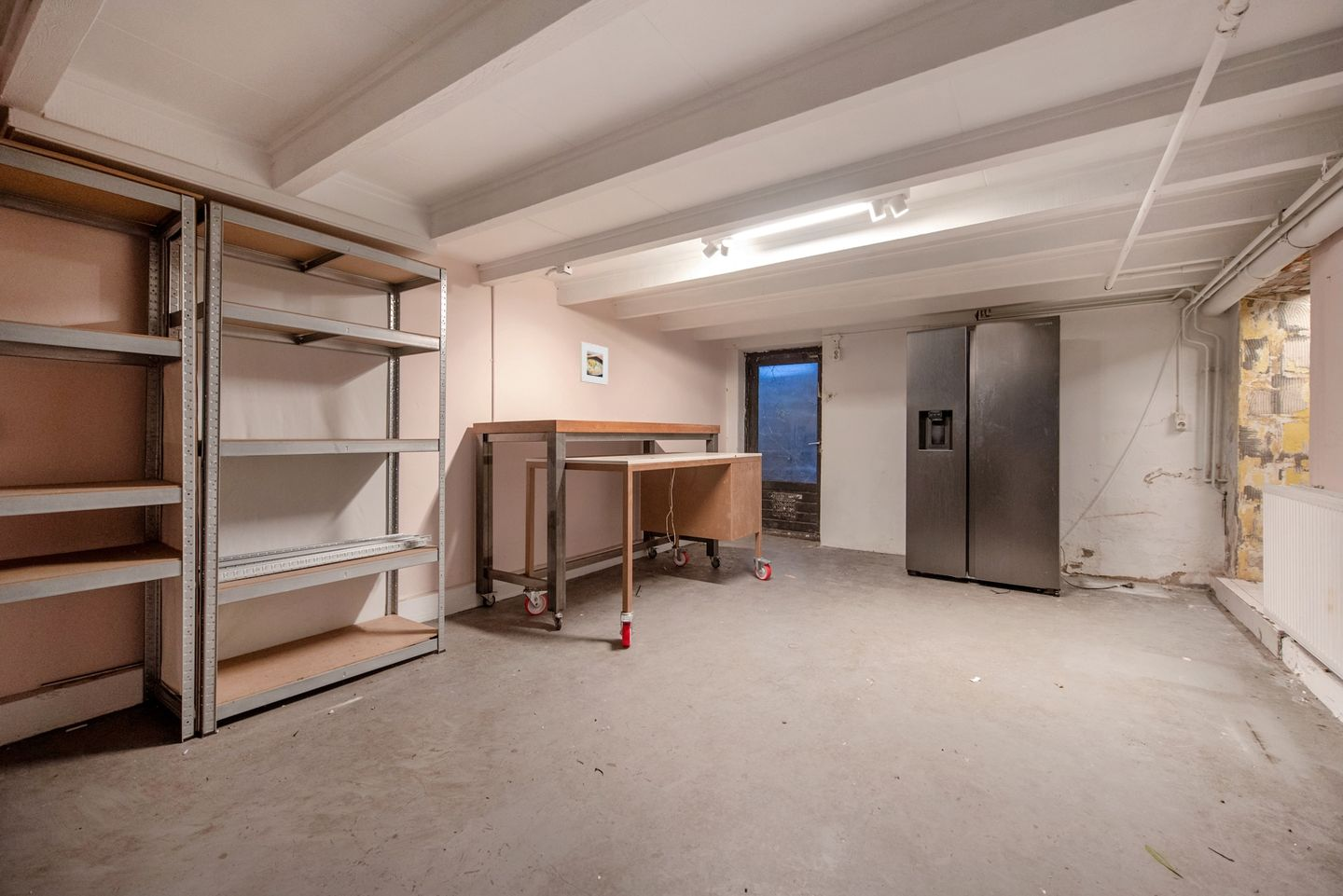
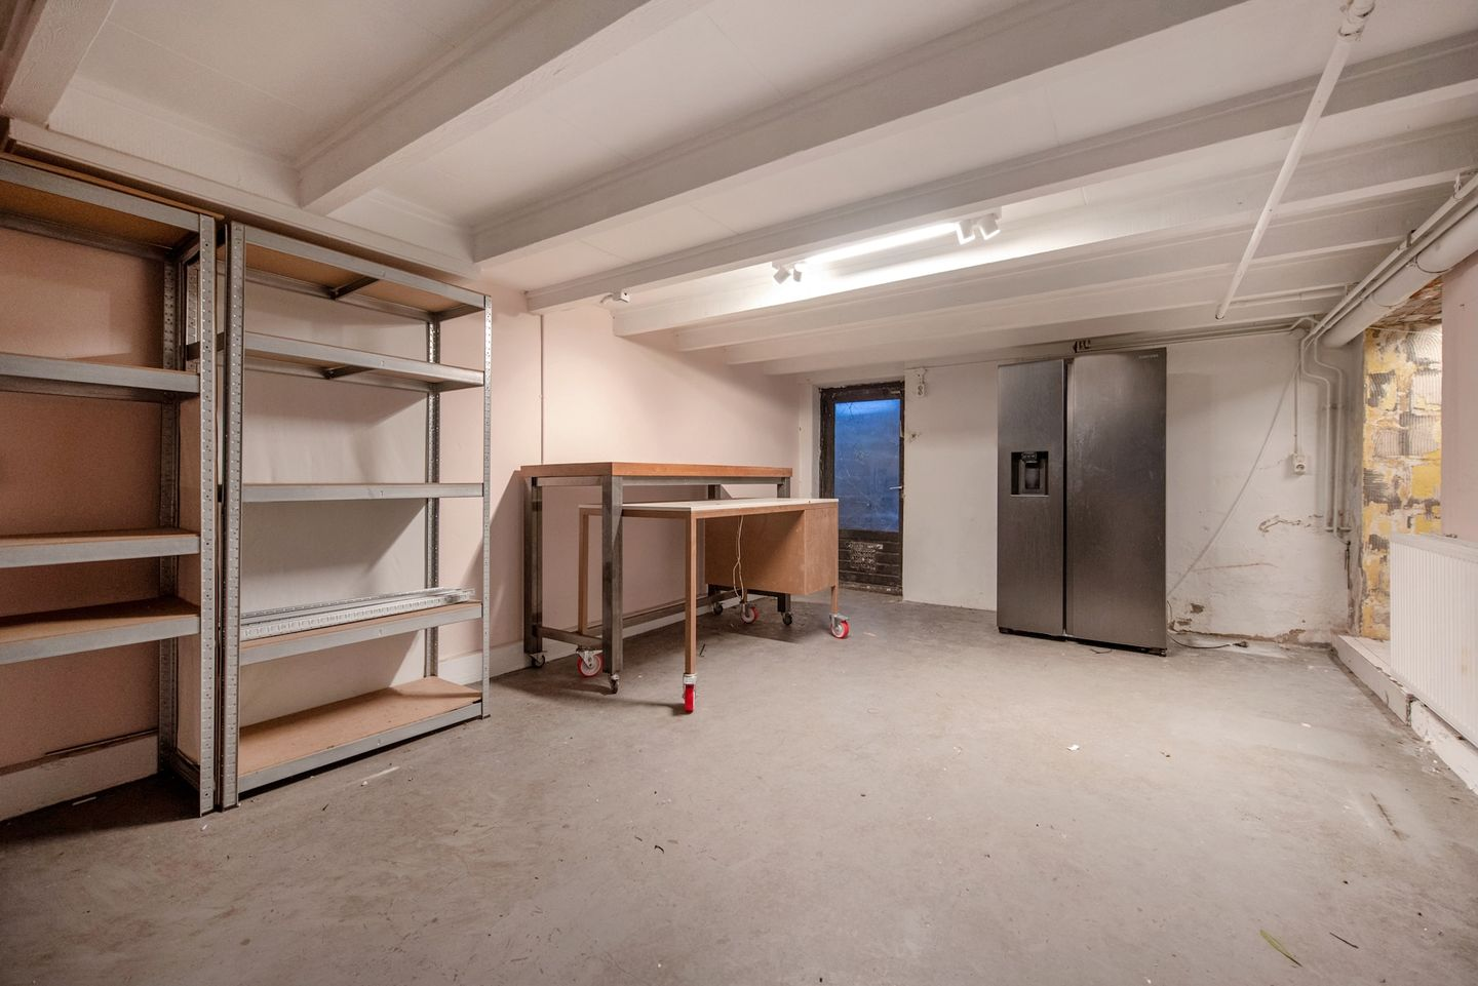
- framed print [579,341,609,386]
